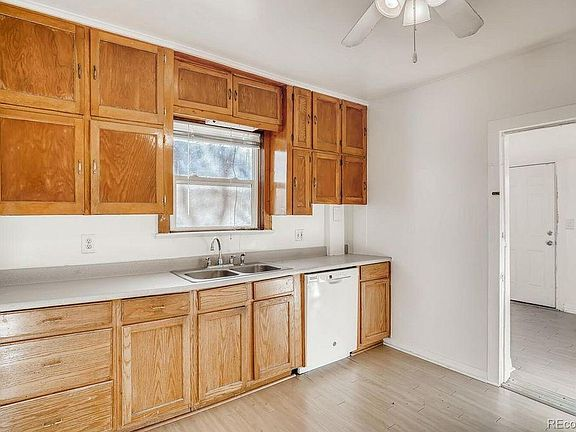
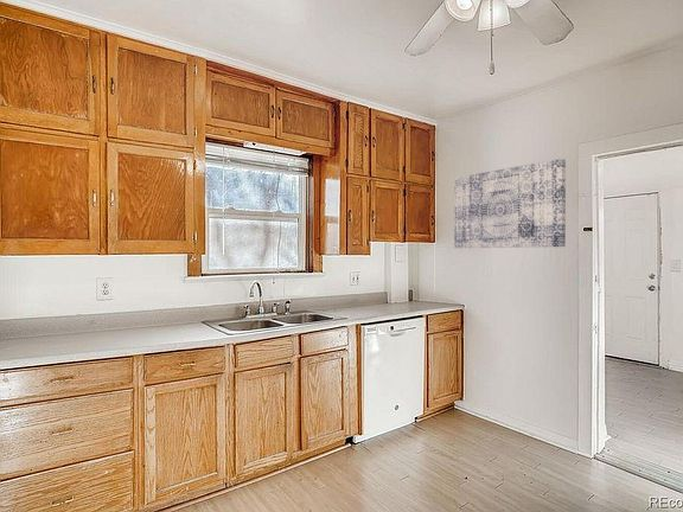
+ wall art [453,158,567,249]
